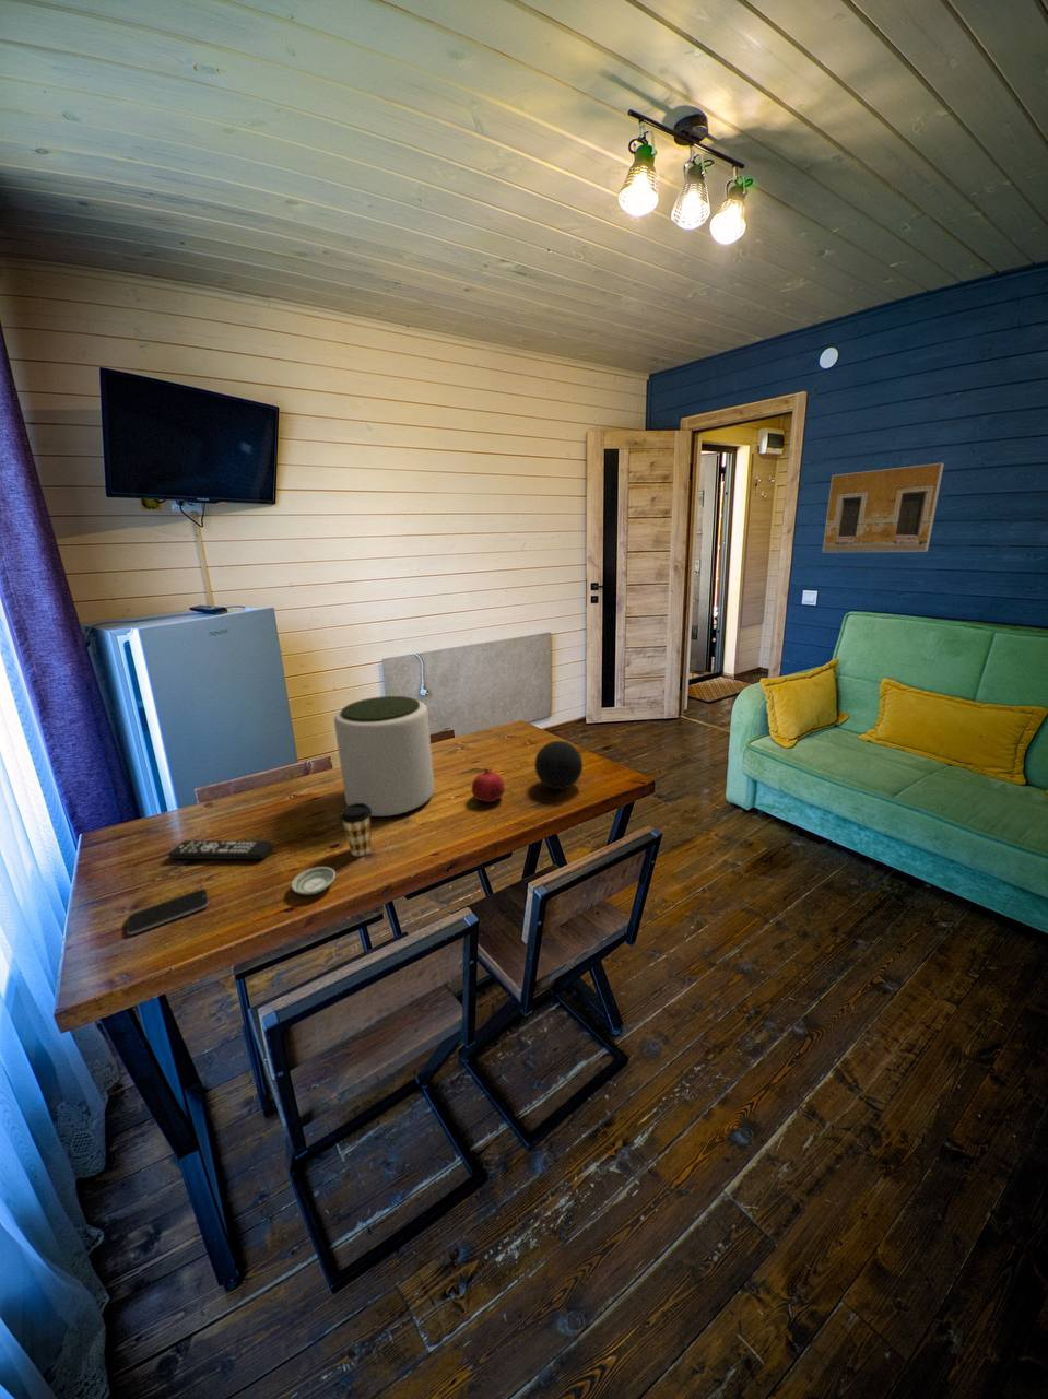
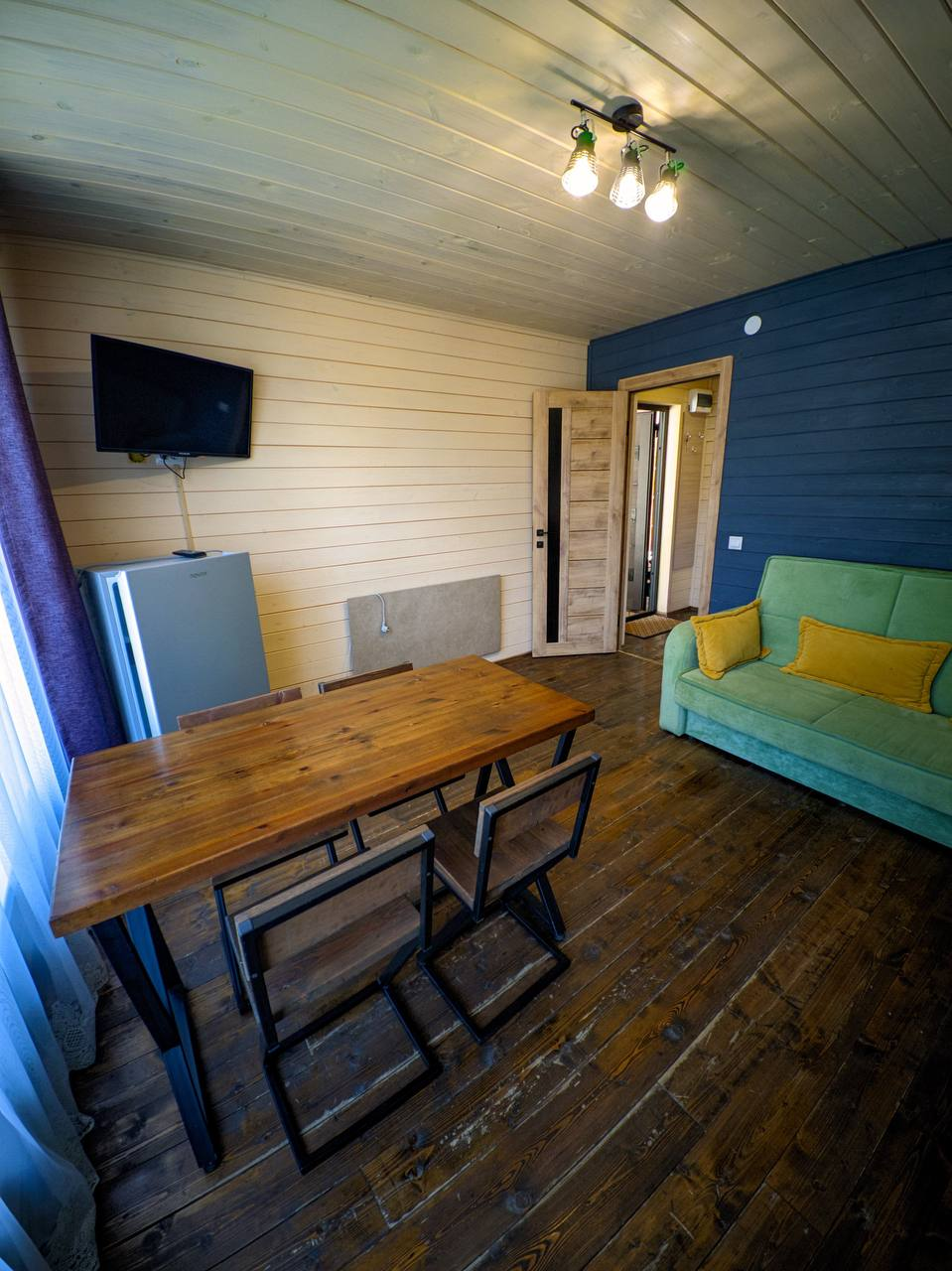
- plant pot [334,696,435,818]
- coffee cup [339,804,373,856]
- smartphone [125,887,210,936]
- saucer [291,865,337,896]
- remote control [167,840,274,860]
- fruit [471,767,506,804]
- decorative ball [533,740,583,790]
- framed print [822,462,946,553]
